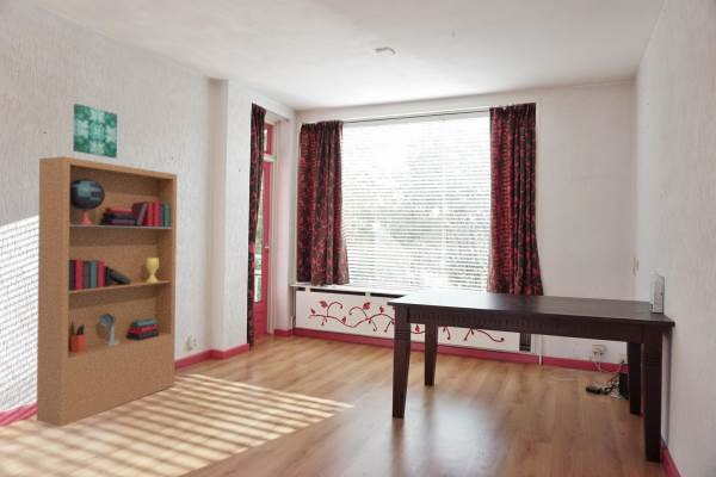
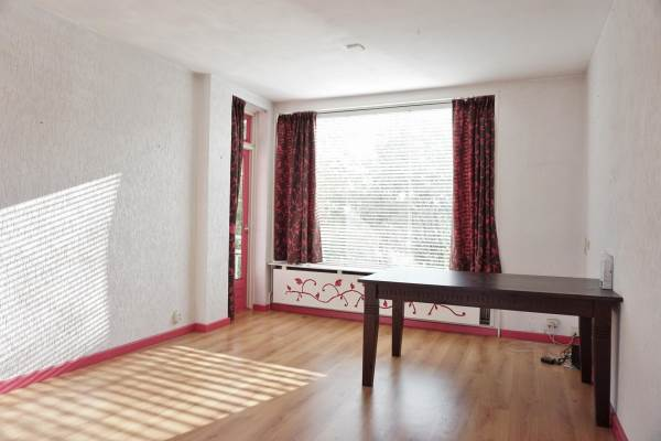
- bookcase [36,155,178,428]
- wall art [72,103,118,160]
